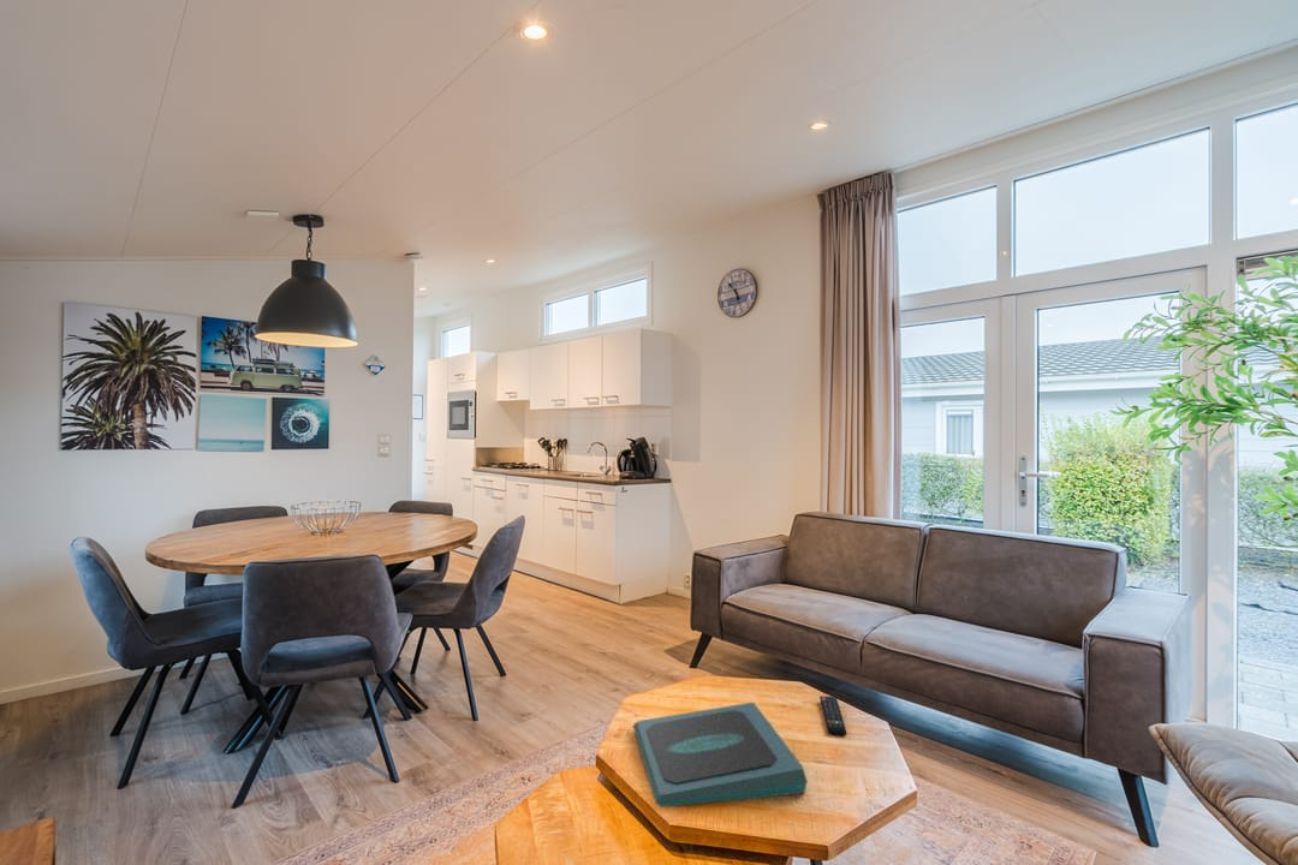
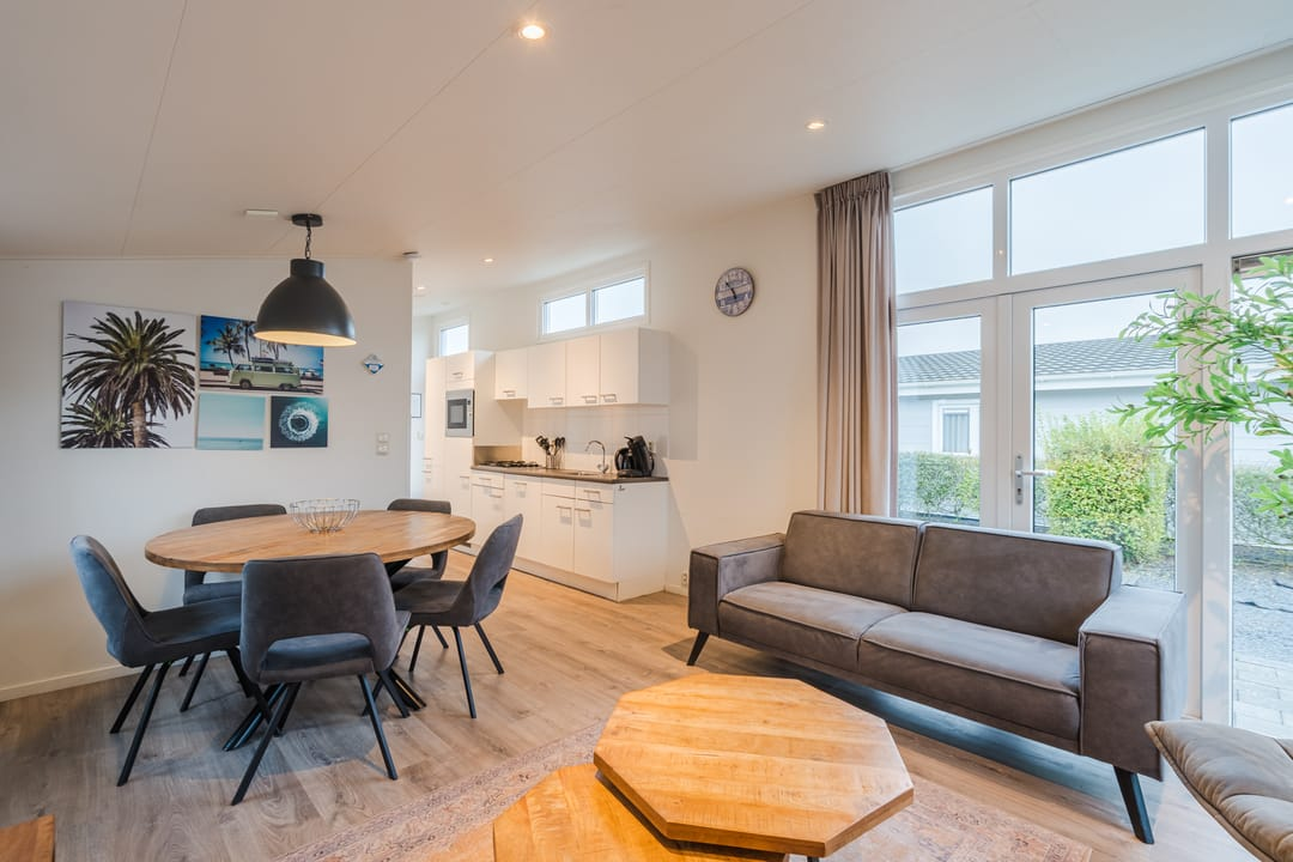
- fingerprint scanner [631,702,809,809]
- remote control [818,694,847,738]
